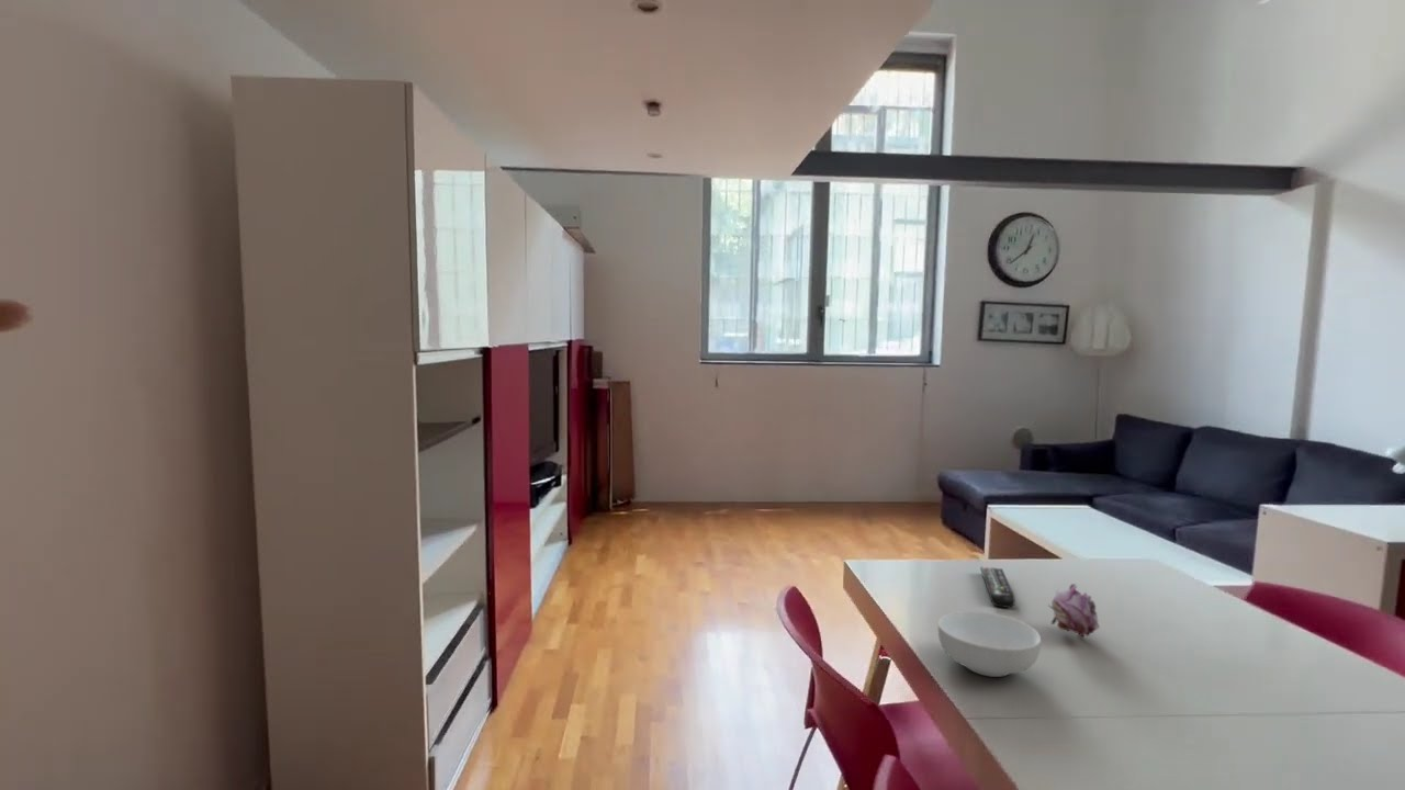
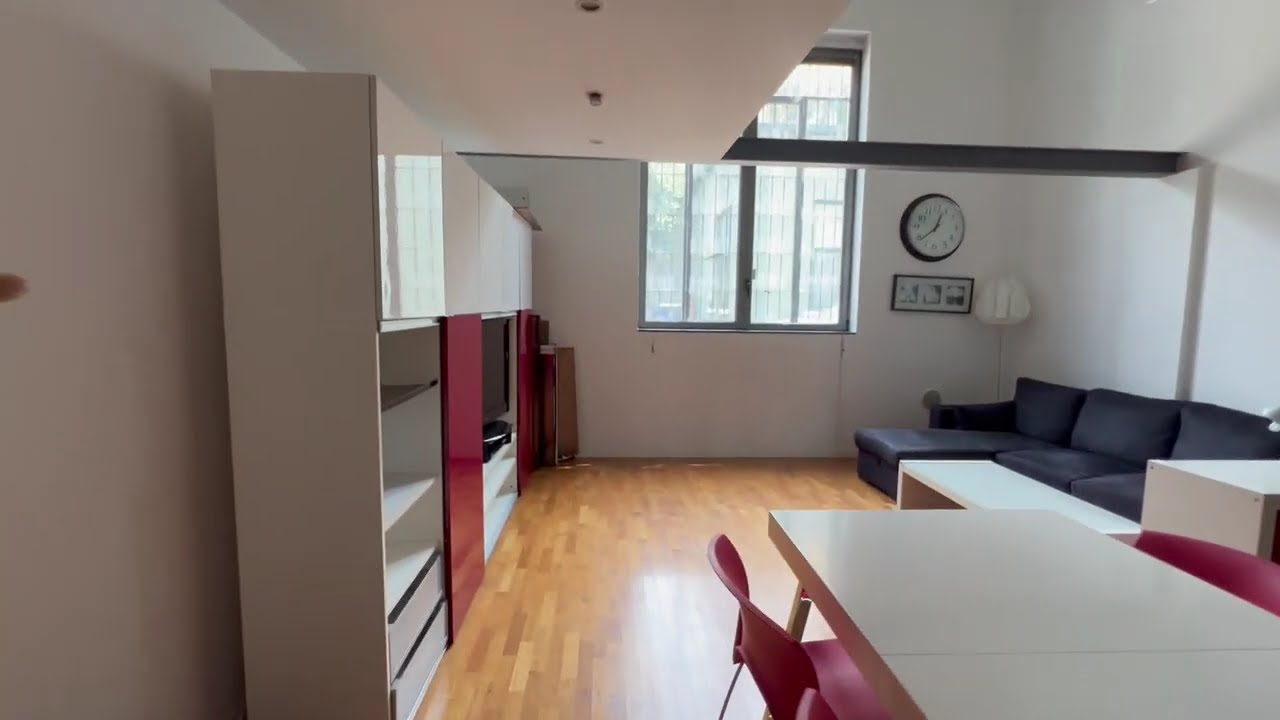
- cereal bowl [937,610,1042,678]
- flower [1047,583,1101,637]
- remote control [979,566,1016,609]
